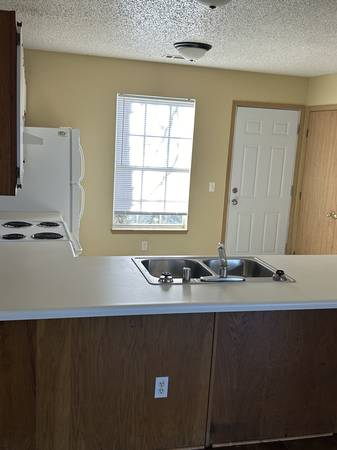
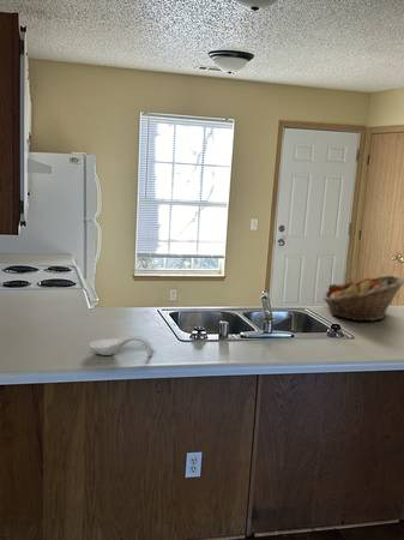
+ fruit basket [322,275,404,322]
+ spoon rest [88,335,153,358]
